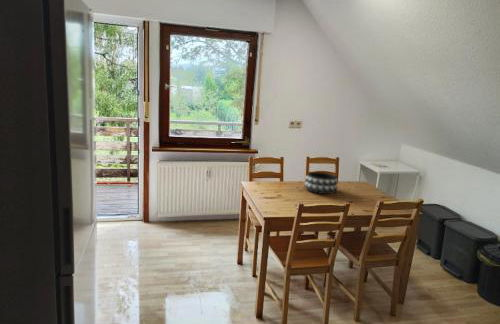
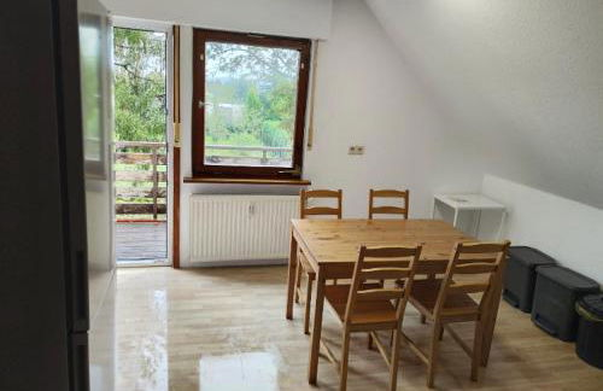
- decorative bowl [303,171,340,195]
